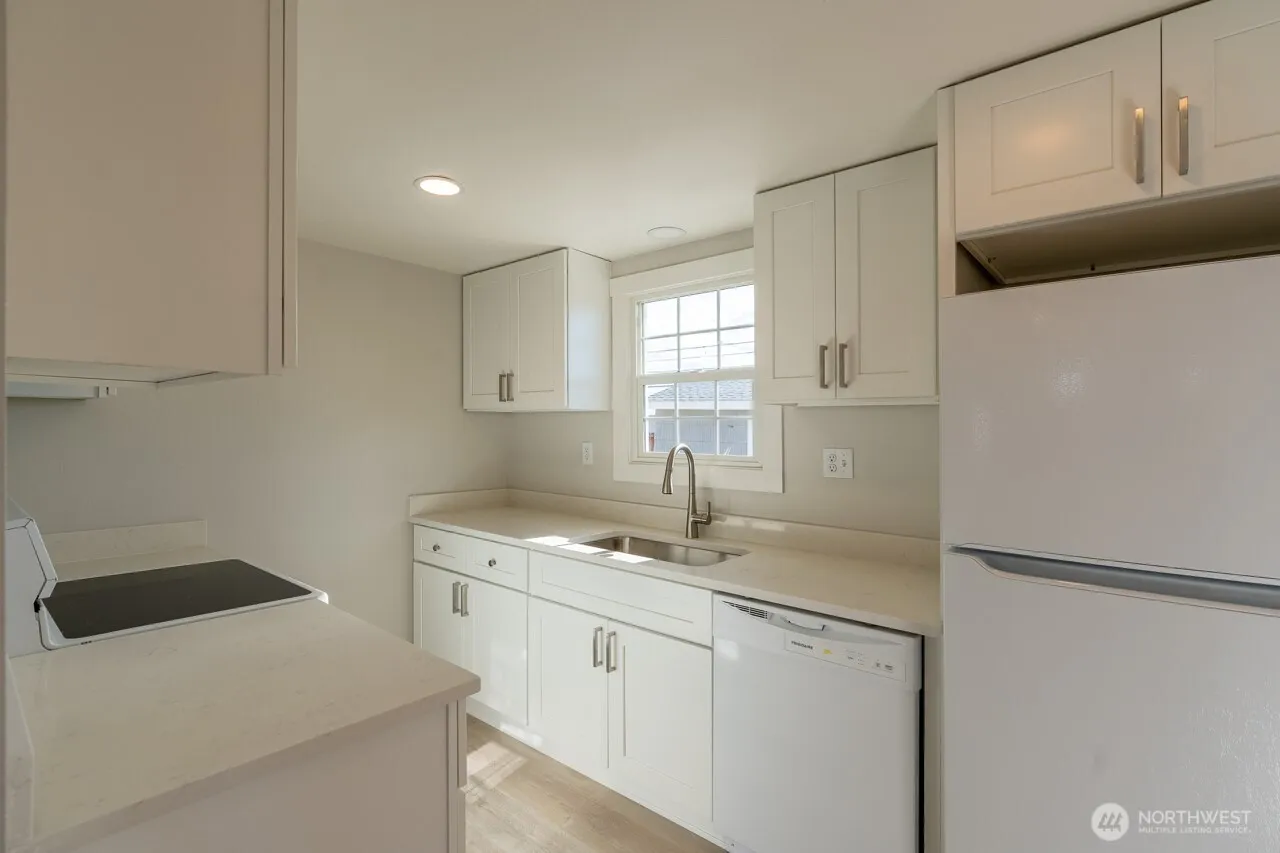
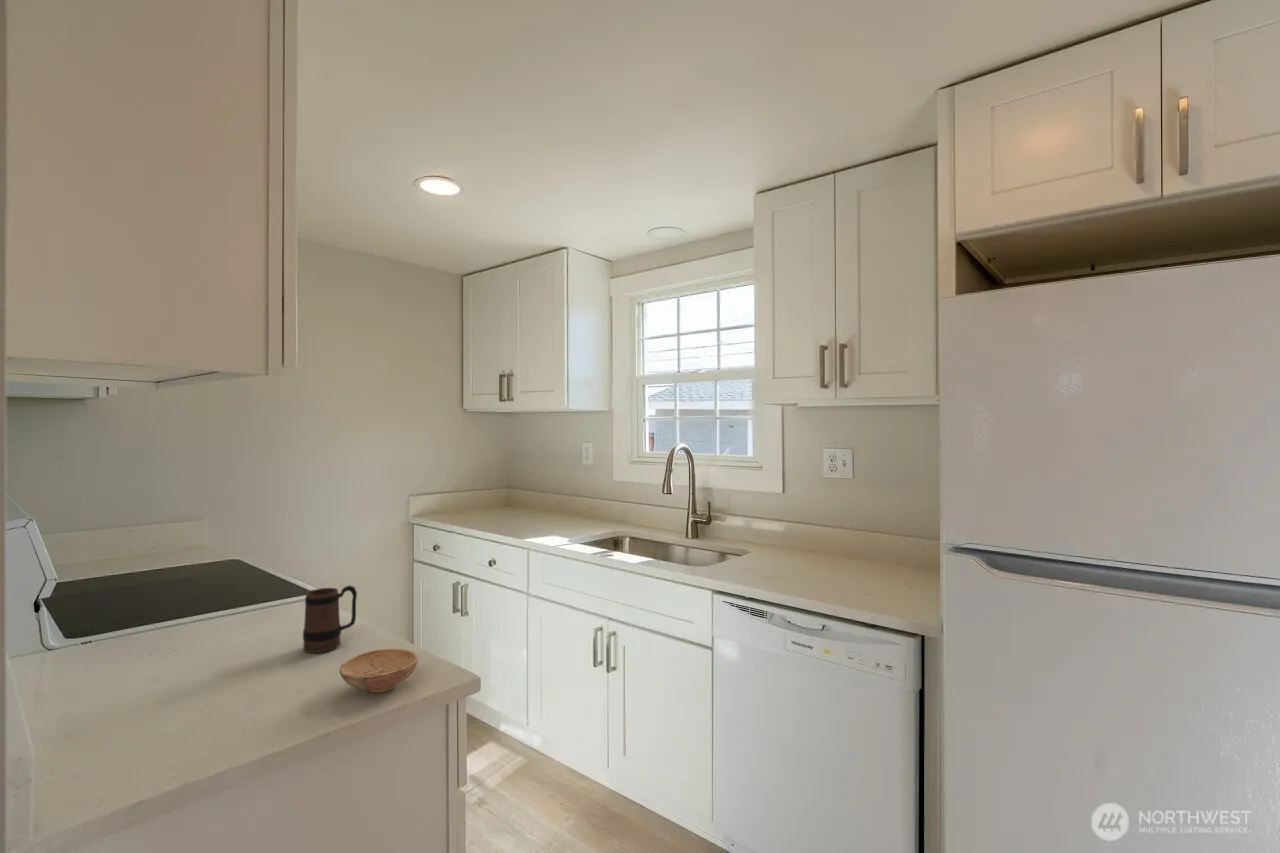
+ bowl [338,647,419,693]
+ mug [302,584,358,654]
